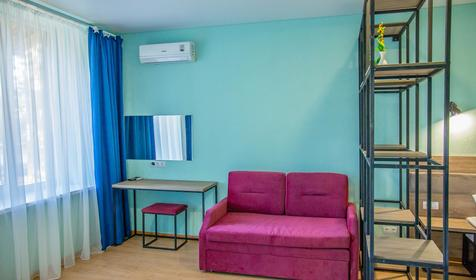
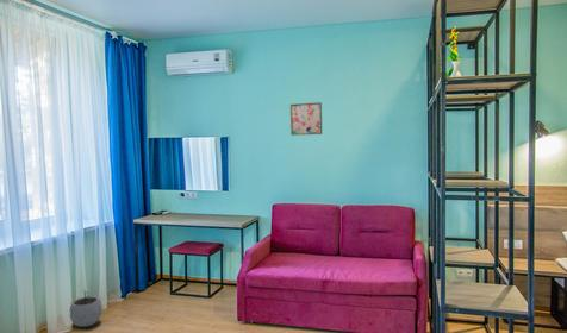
+ plant pot [69,288,104,328]
+ wall art [289,101,323,137]
